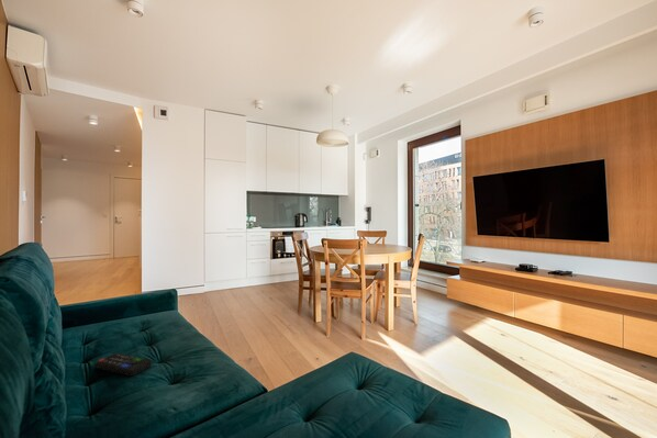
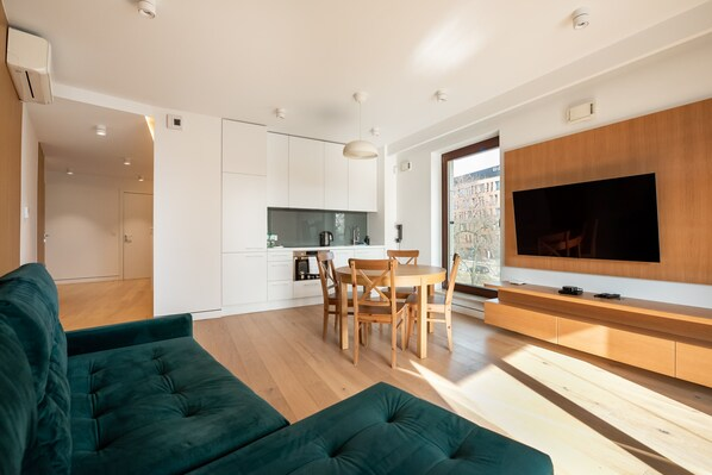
- remote control [94,352,153,378]
